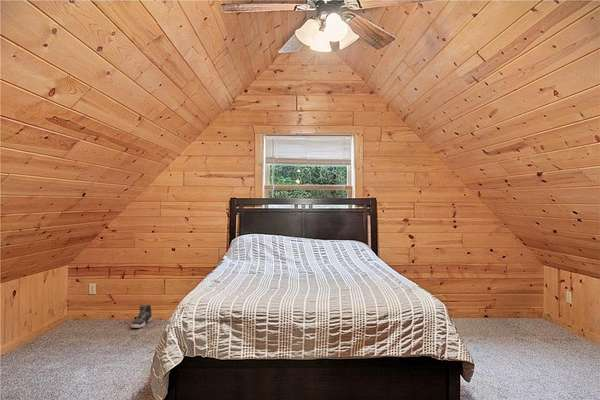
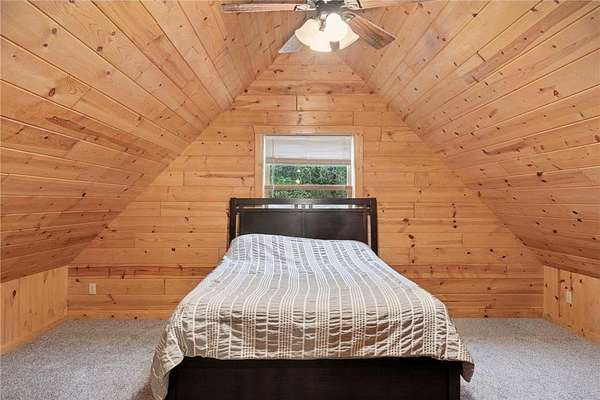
- sneaker [130,303,153,329]
